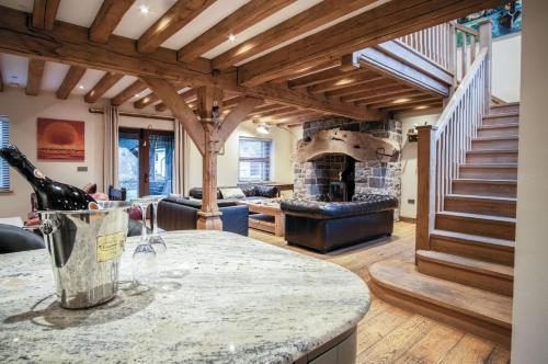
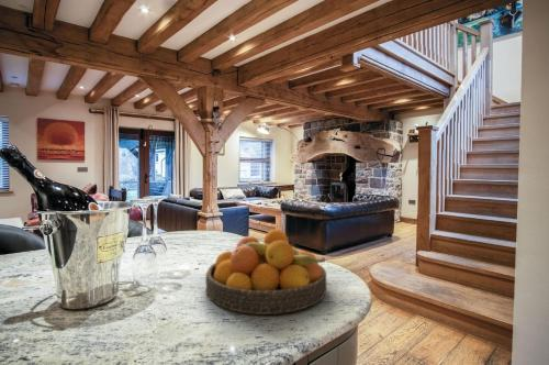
+ fruit bowl [204,229,328,316]
